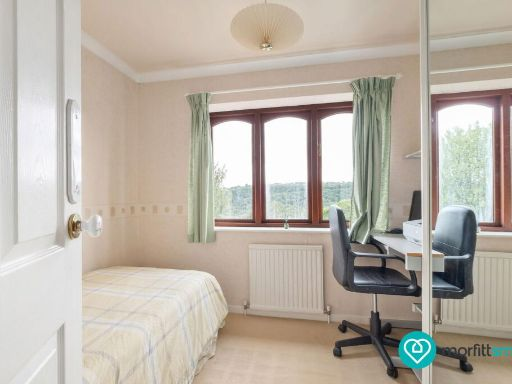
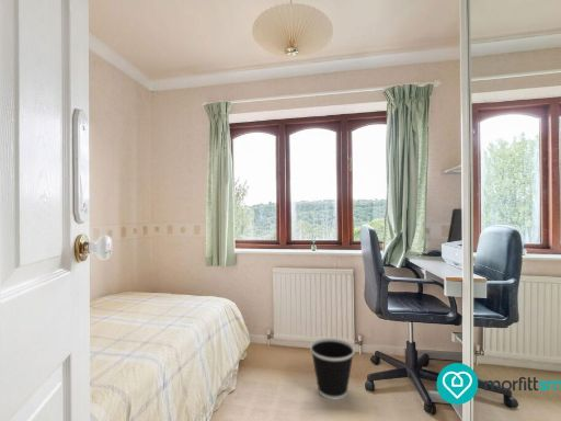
+ wastebasket [309,338,356,401]
